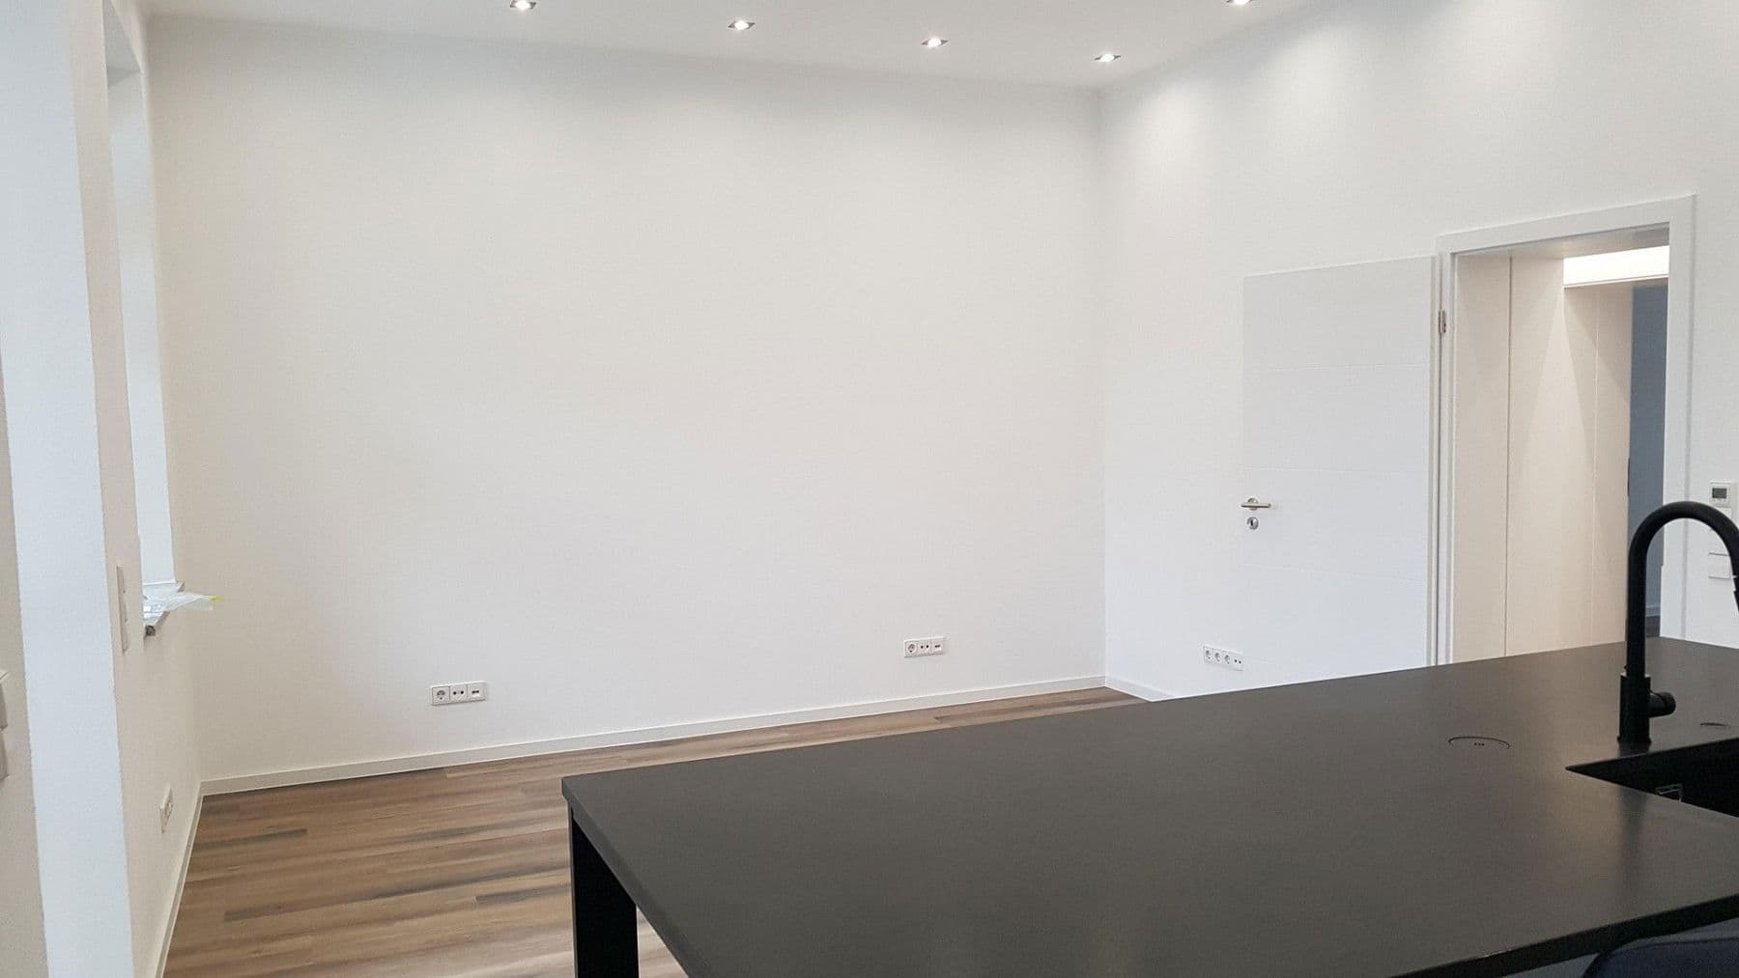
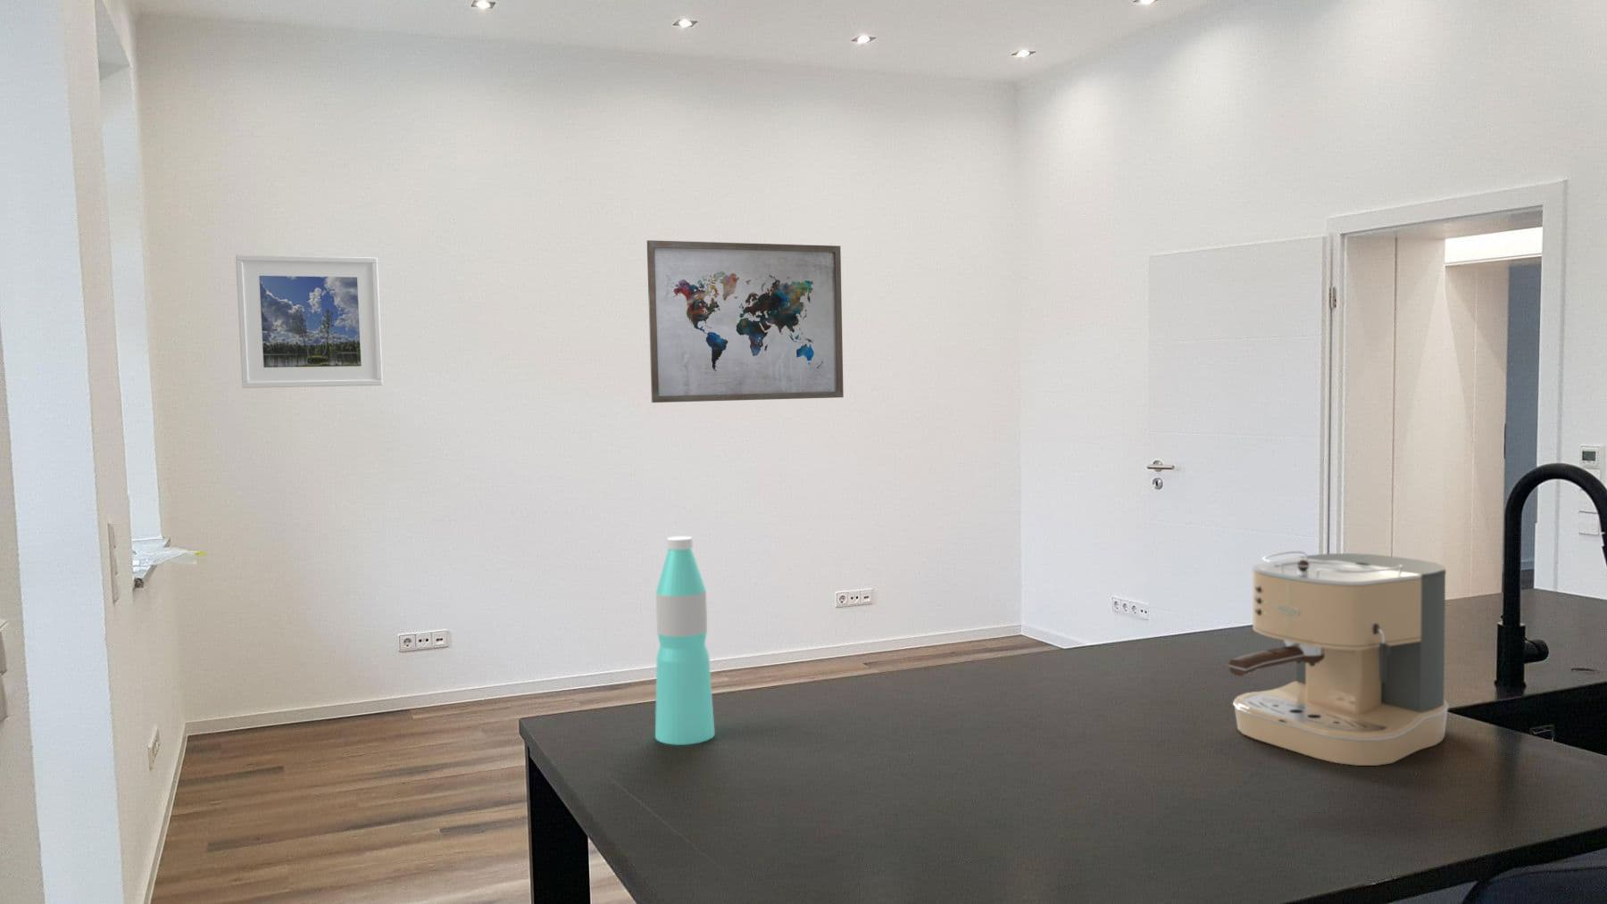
+ coffee maker [1227,551,1450,766]
+ wall art [647,240,844,403]
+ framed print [235,254,384,390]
+ water bottle [654,535,716,746]
